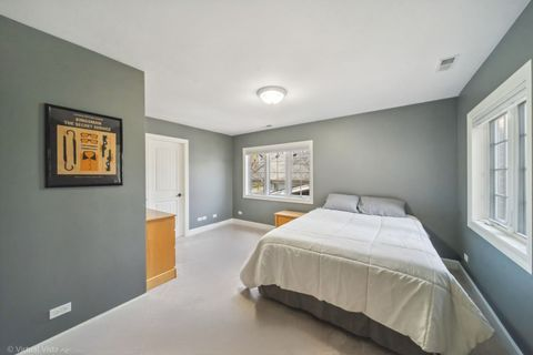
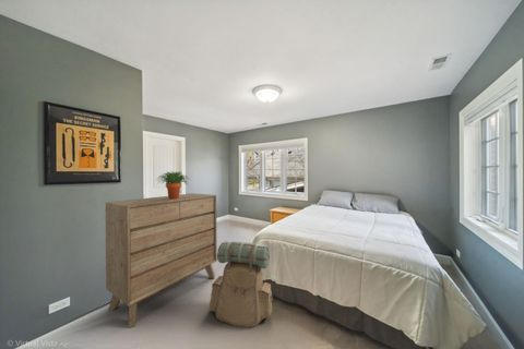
+ dresser [105,192,218,329]
+ potted plant [156,170,191,200]
+ backpack [209,240,273,328]
